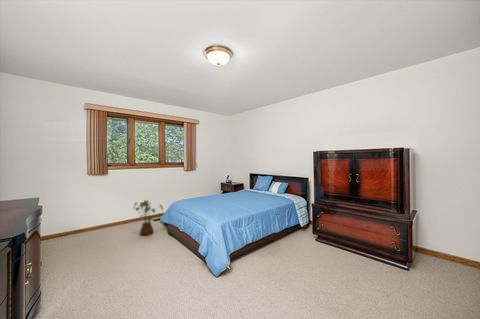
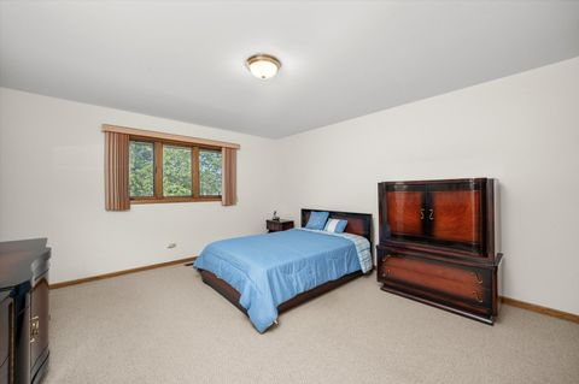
- house plant [132,199,164,236]
